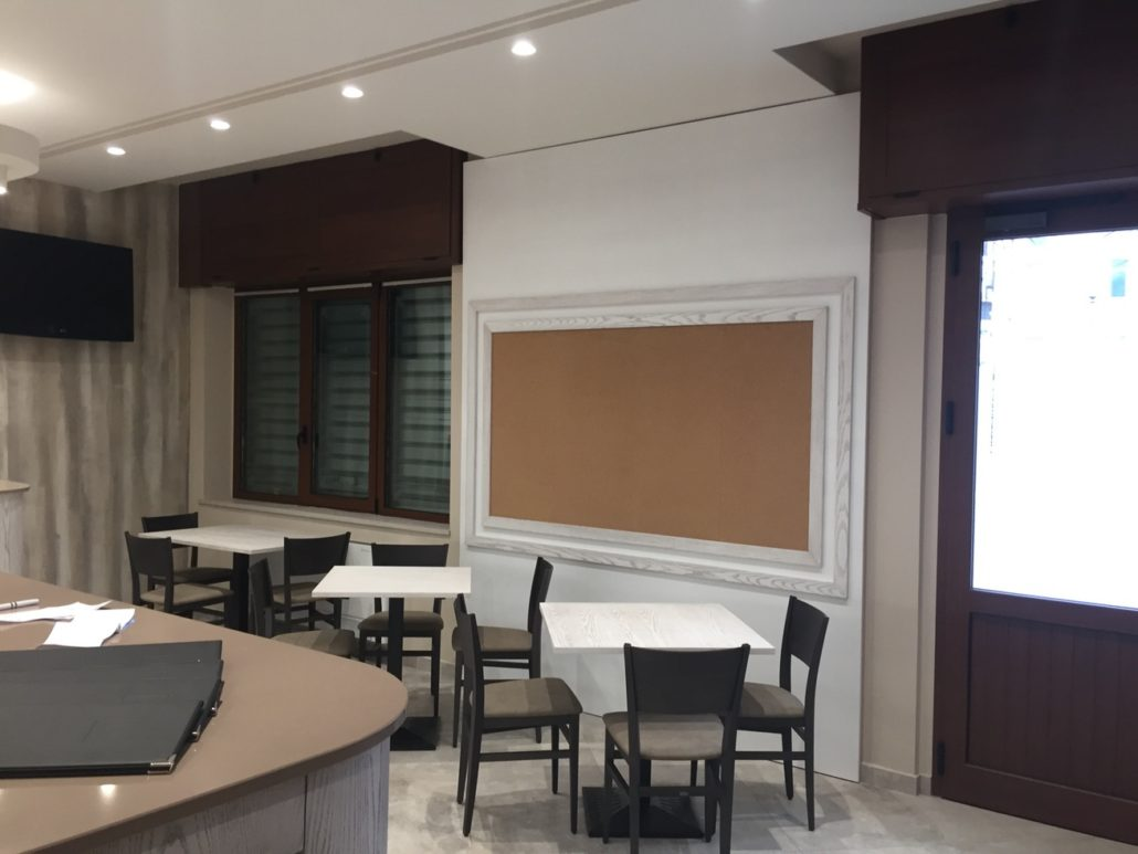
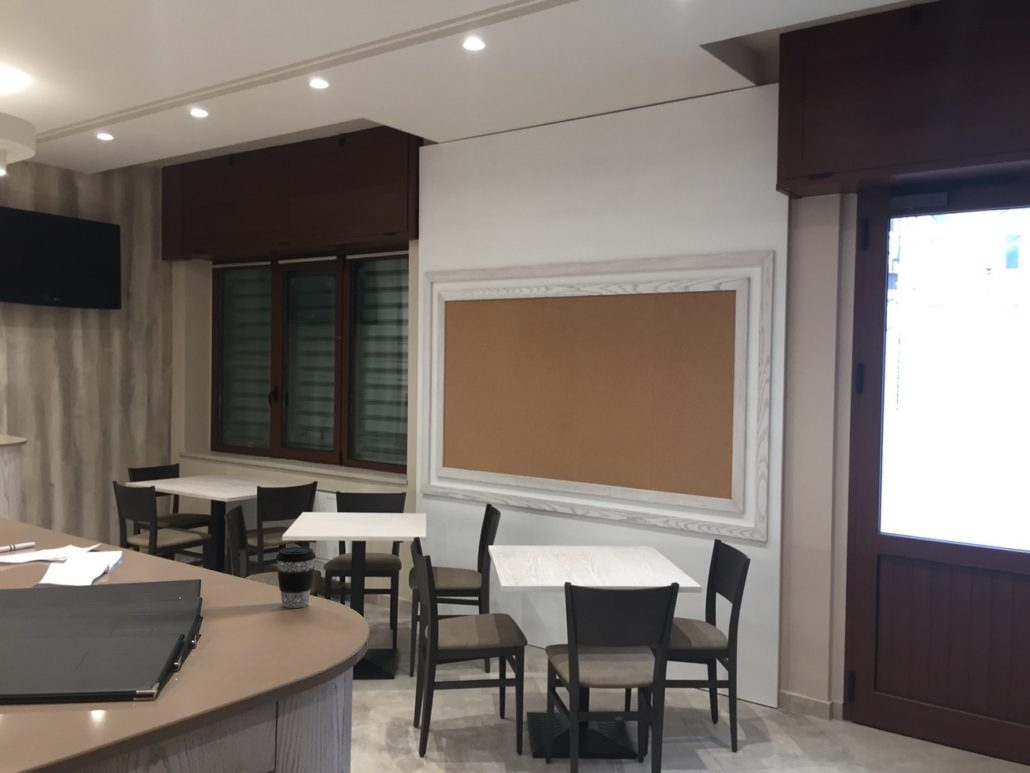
+ coffee cup [275,546,317,609]
